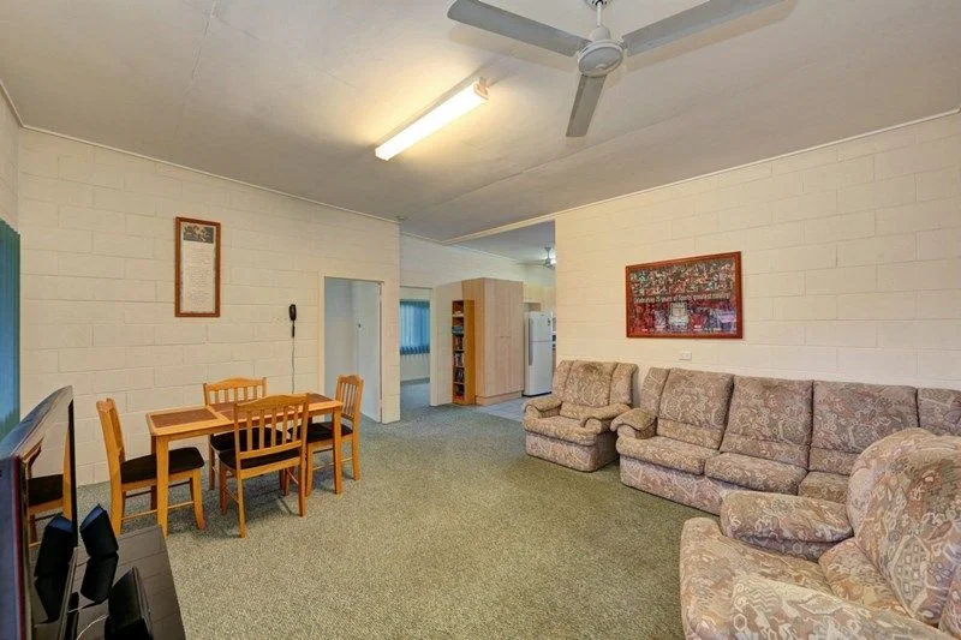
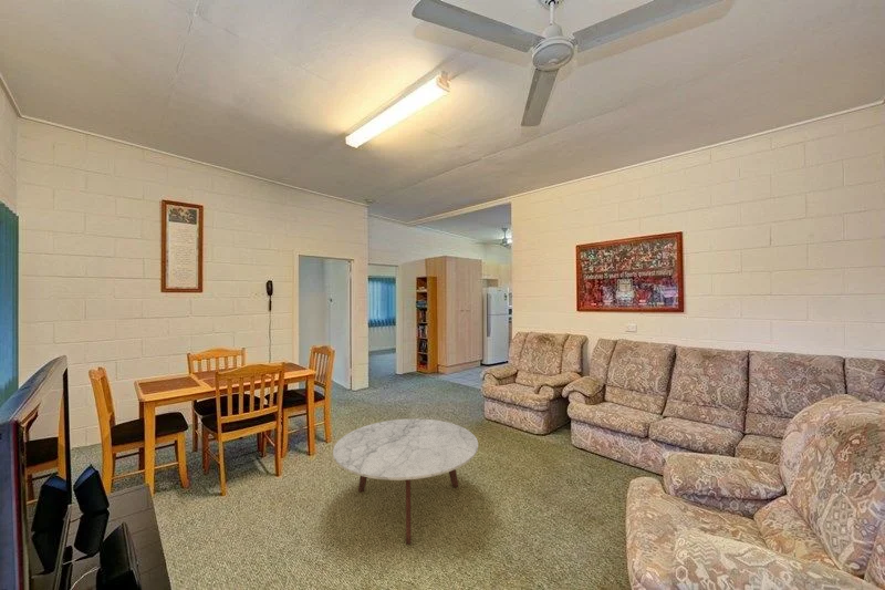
+ coffee table [332,417,479,546]
